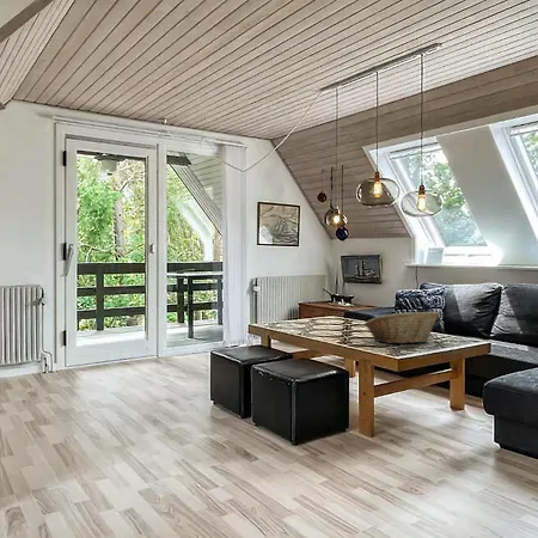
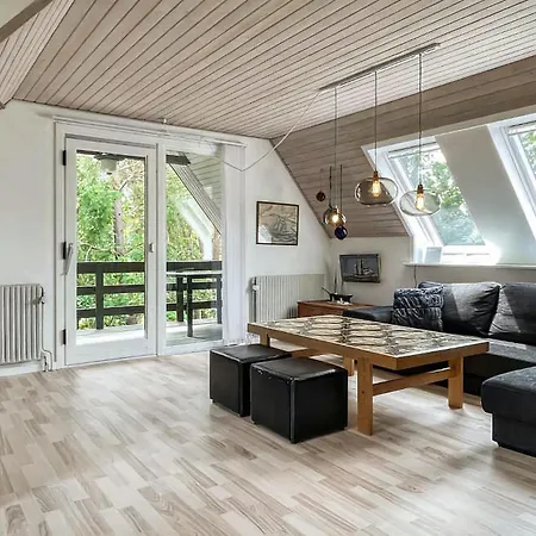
- fruit basket [363,311,441,344]
